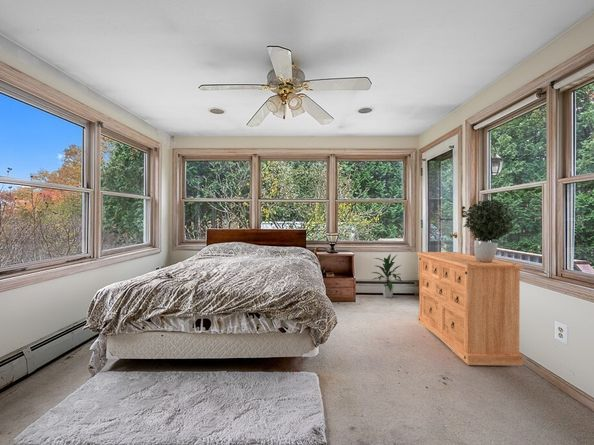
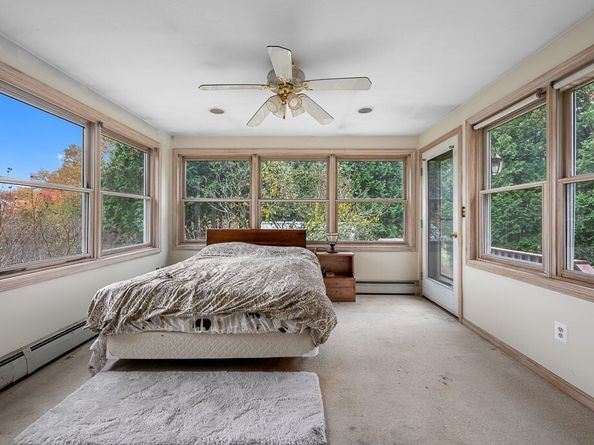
- indoor plant [371,252,405,299]
- potted plant [462,198,516,262]
- dresser [416,251,525,367]
